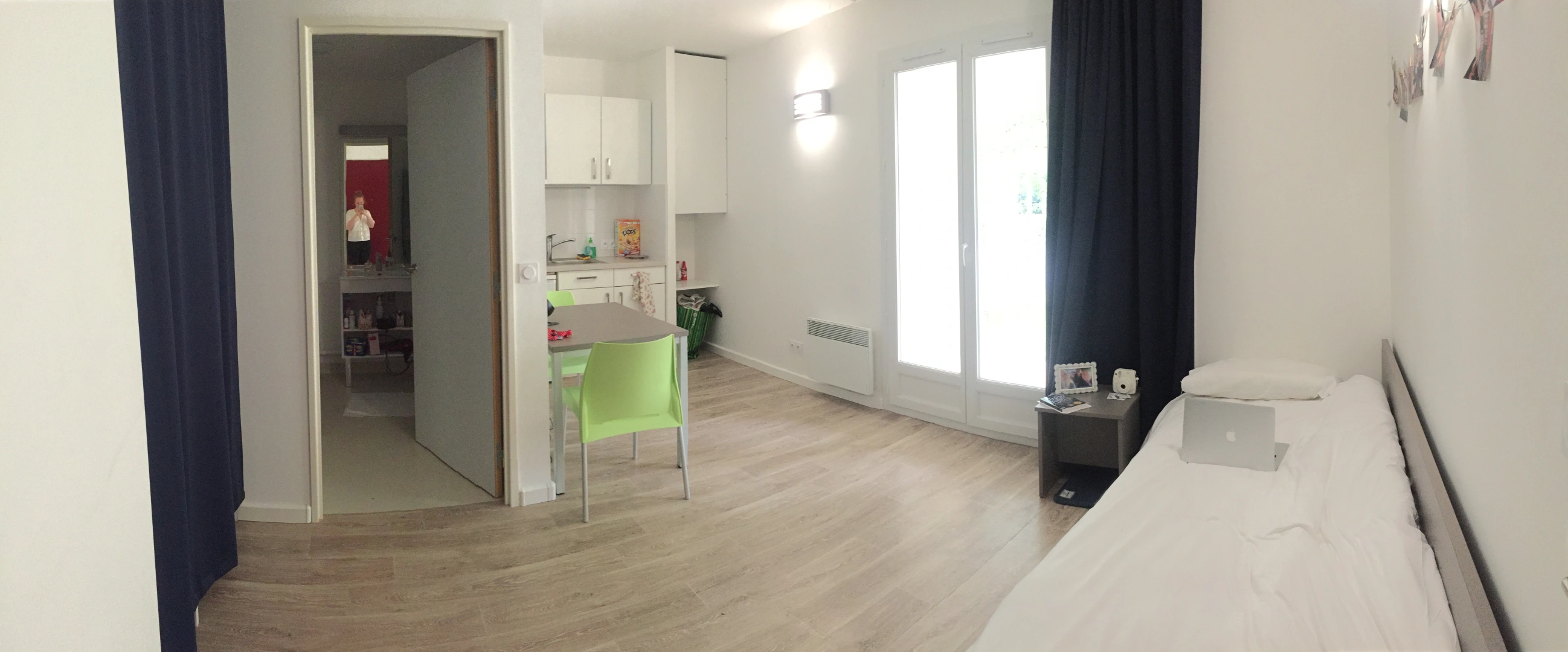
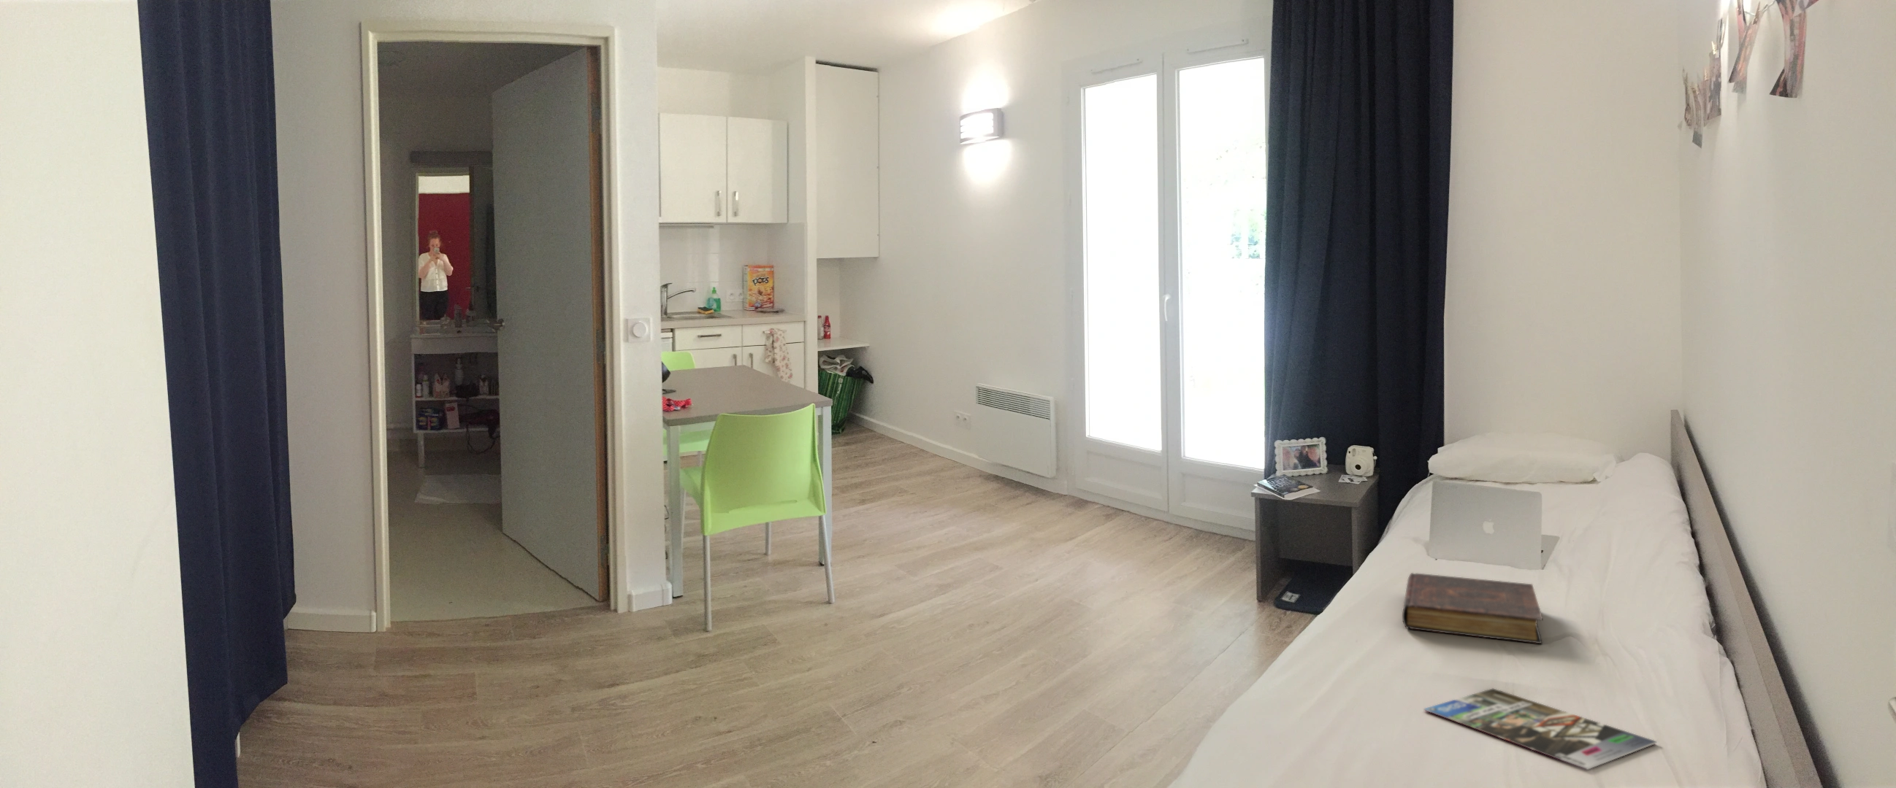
+ magazine [1423,688,1658,771]
+ book [1401,572,1544,644]
